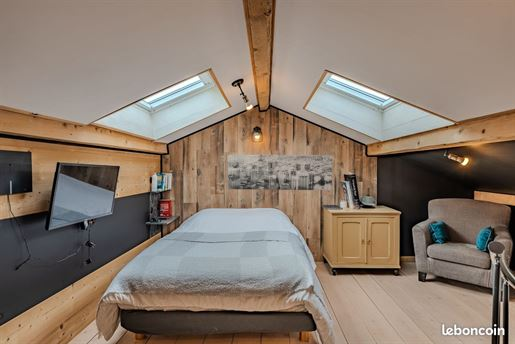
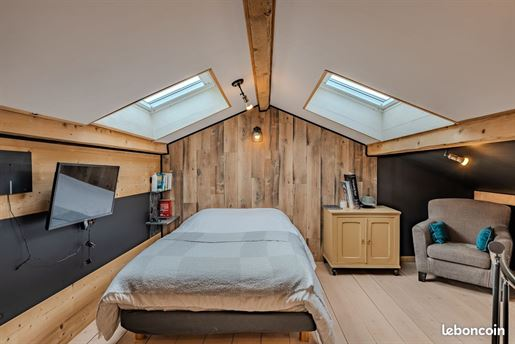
- wall art [227,154,333,191]
